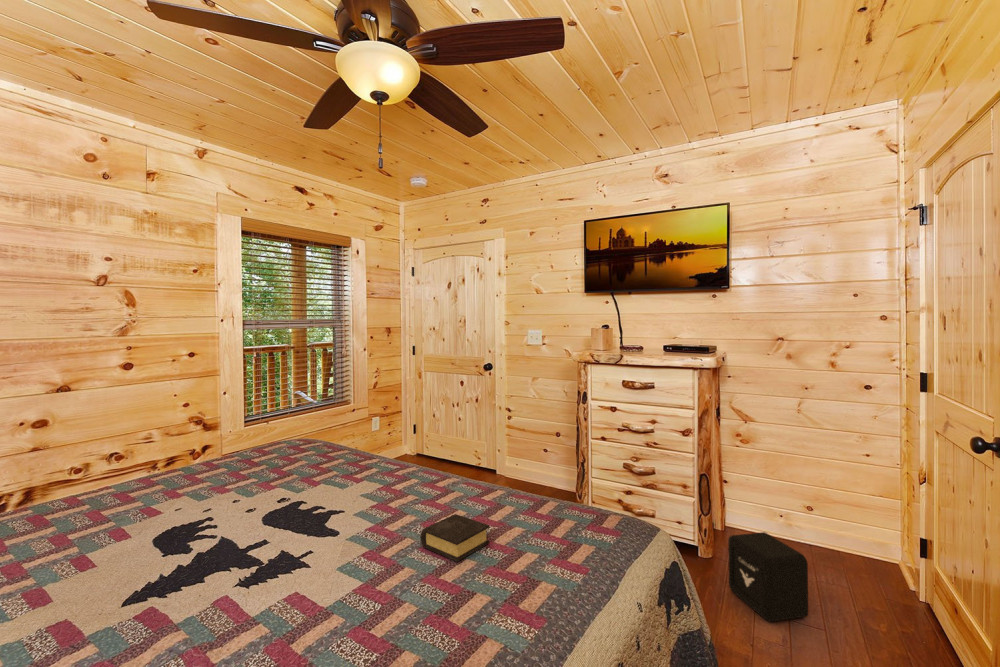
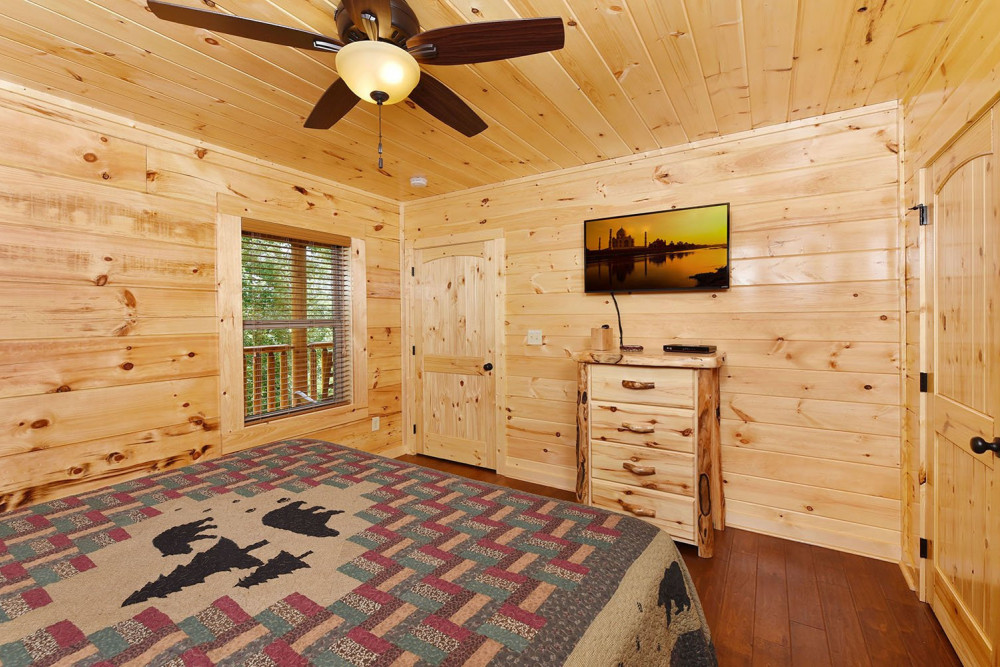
- book [419,513,491,563]
- air purifier [727,531,809,623]
